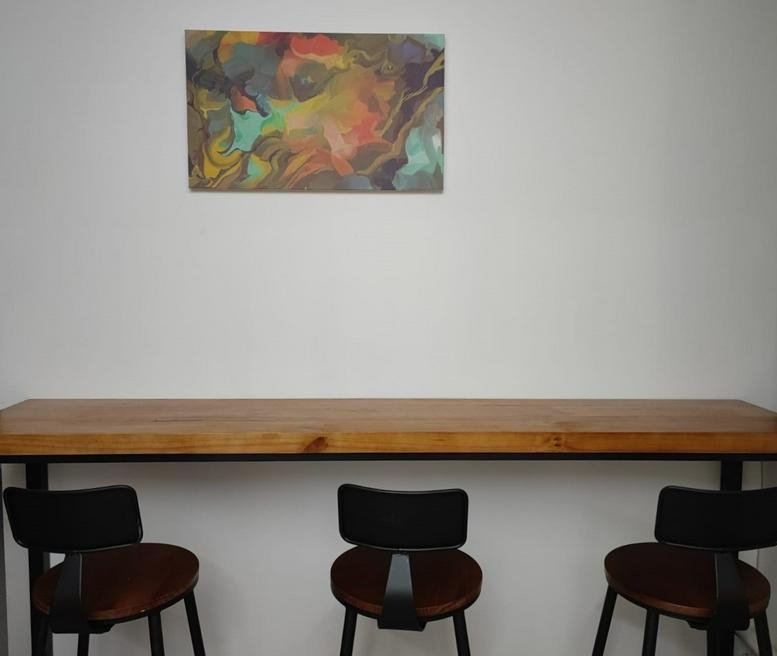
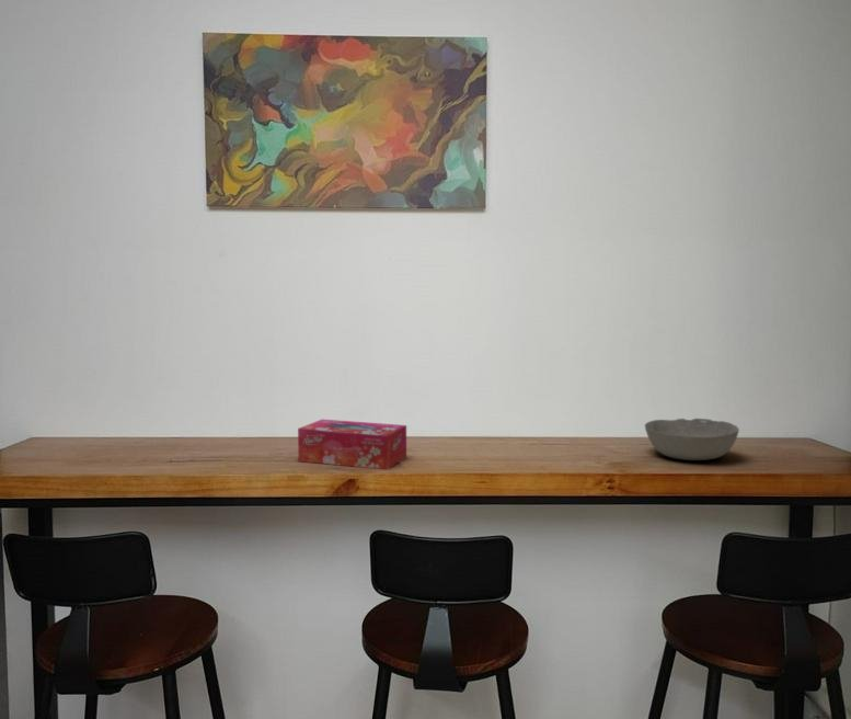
+ tissue box [297,419,407,470]
+ bowl [644,418,740,461]
